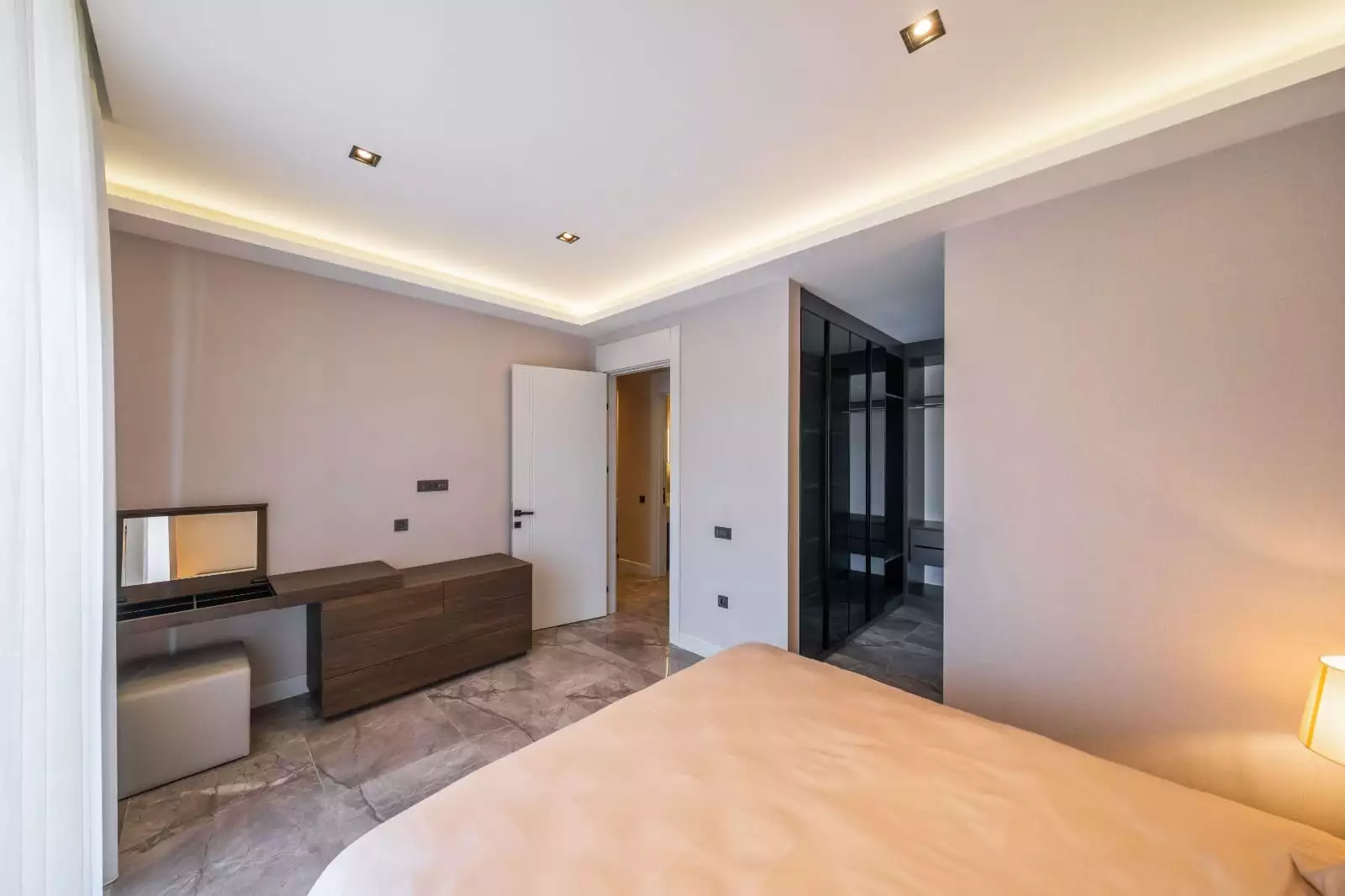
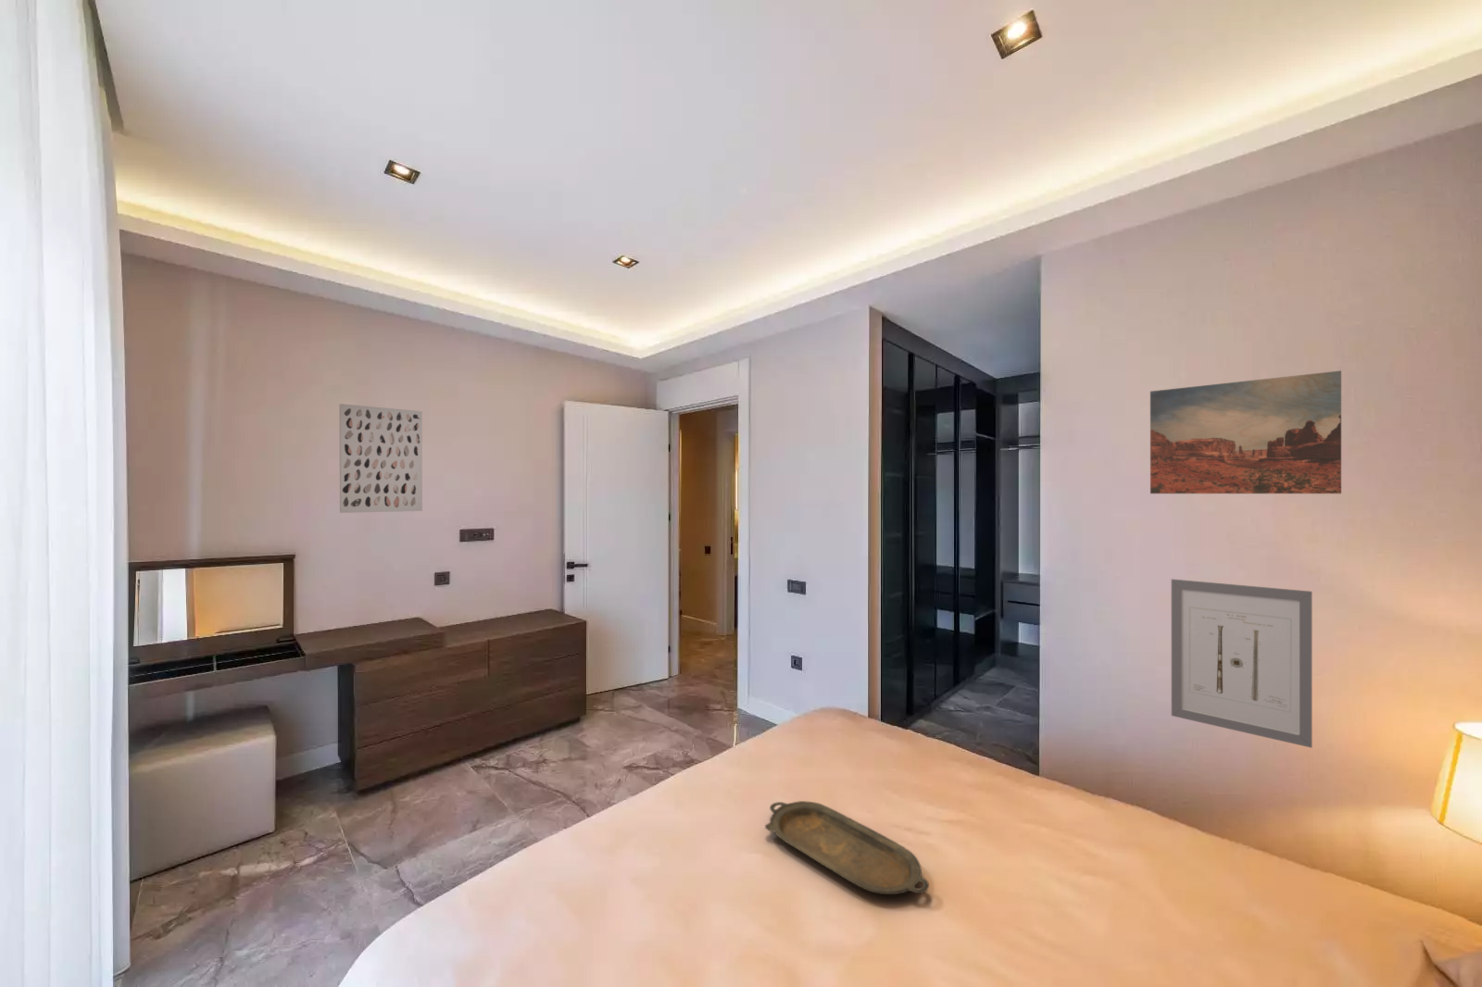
+ wall art [1149,369,1342,495]
+ wall art [1171,577,1312,749]
+ wall art [338,403,423,513]
+ serving tray [765,800,930,896]
